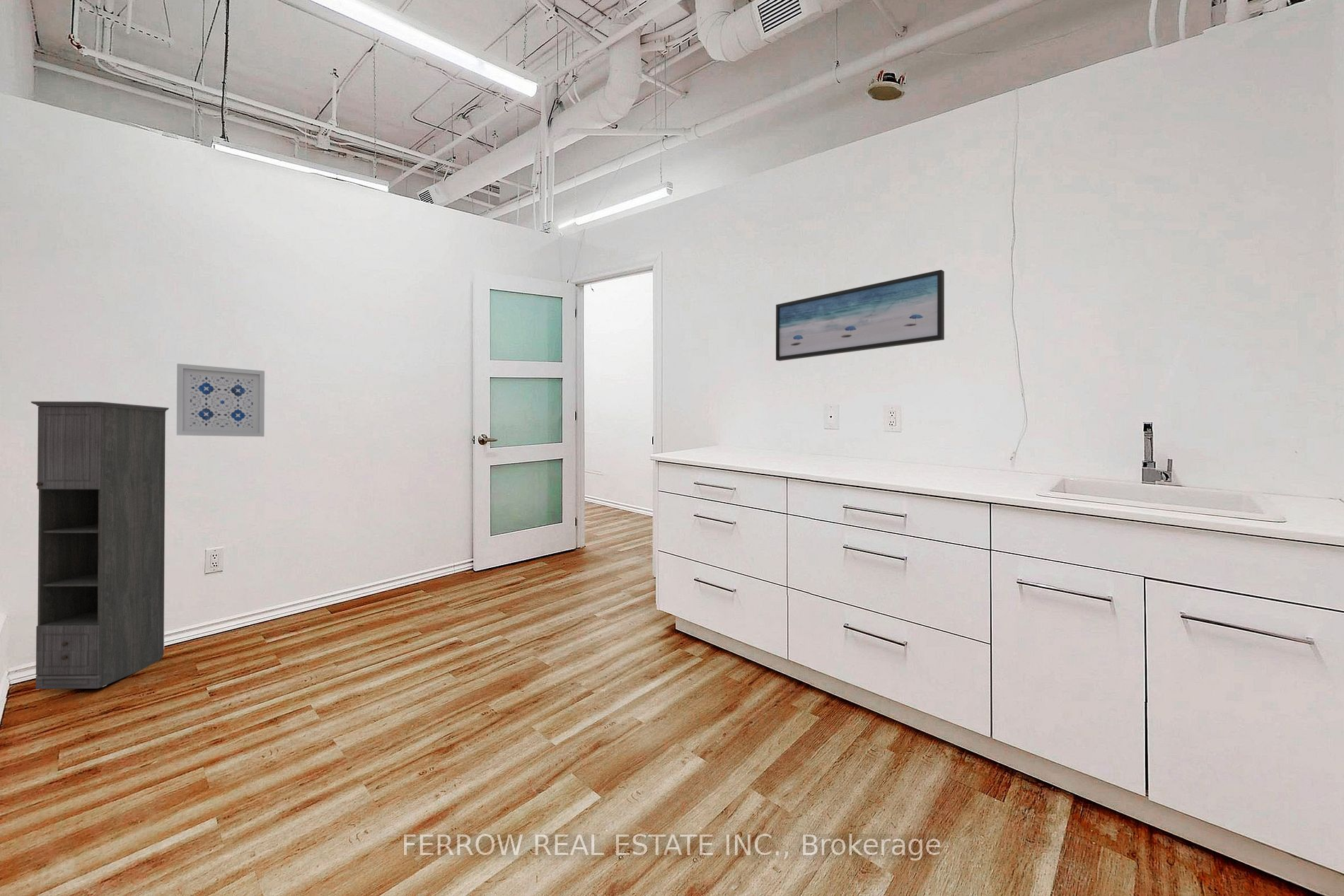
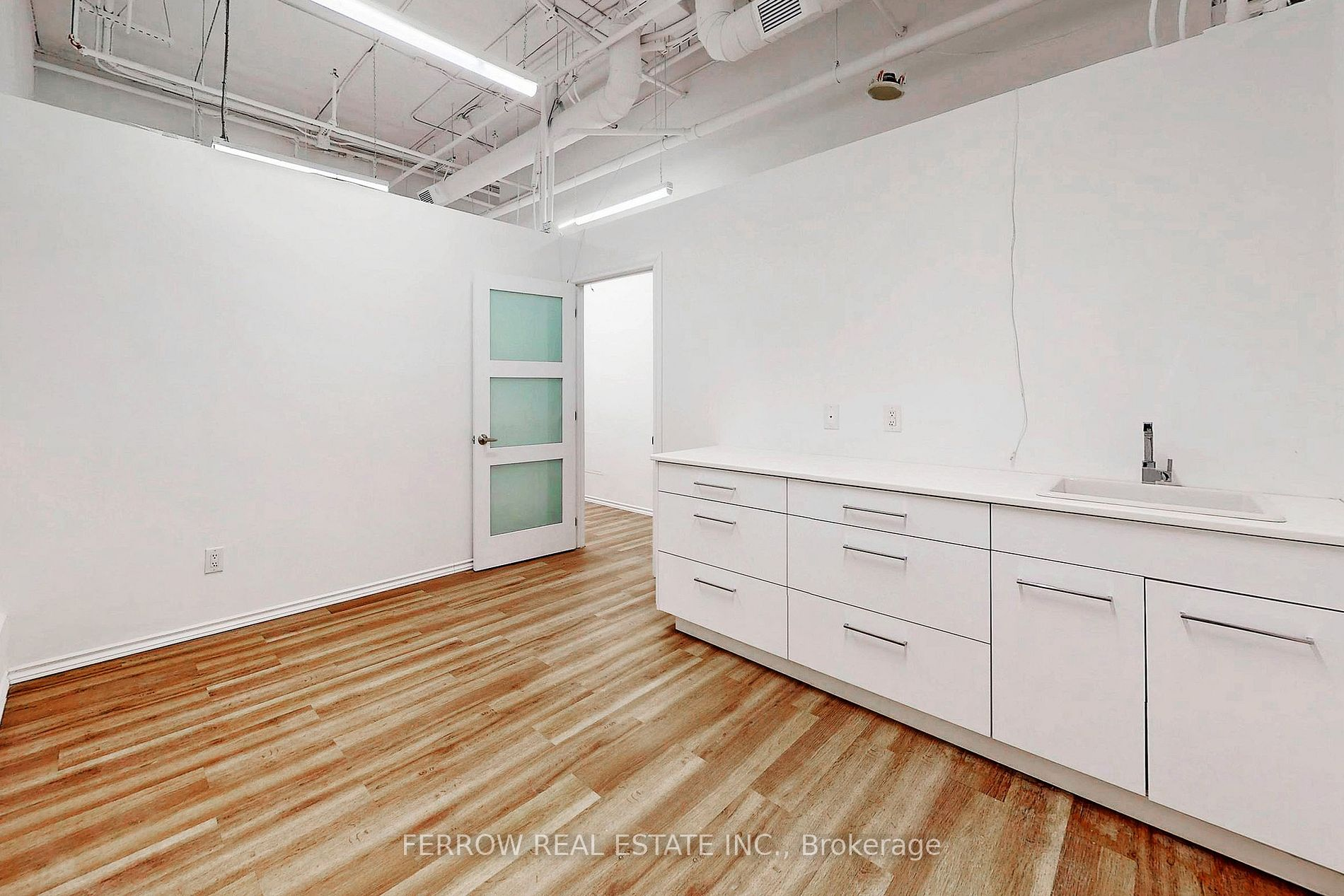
- storage cabinet [30,401,170,690]
- wall art [775,269,945,361]
- wall art [176,363,265,437]
